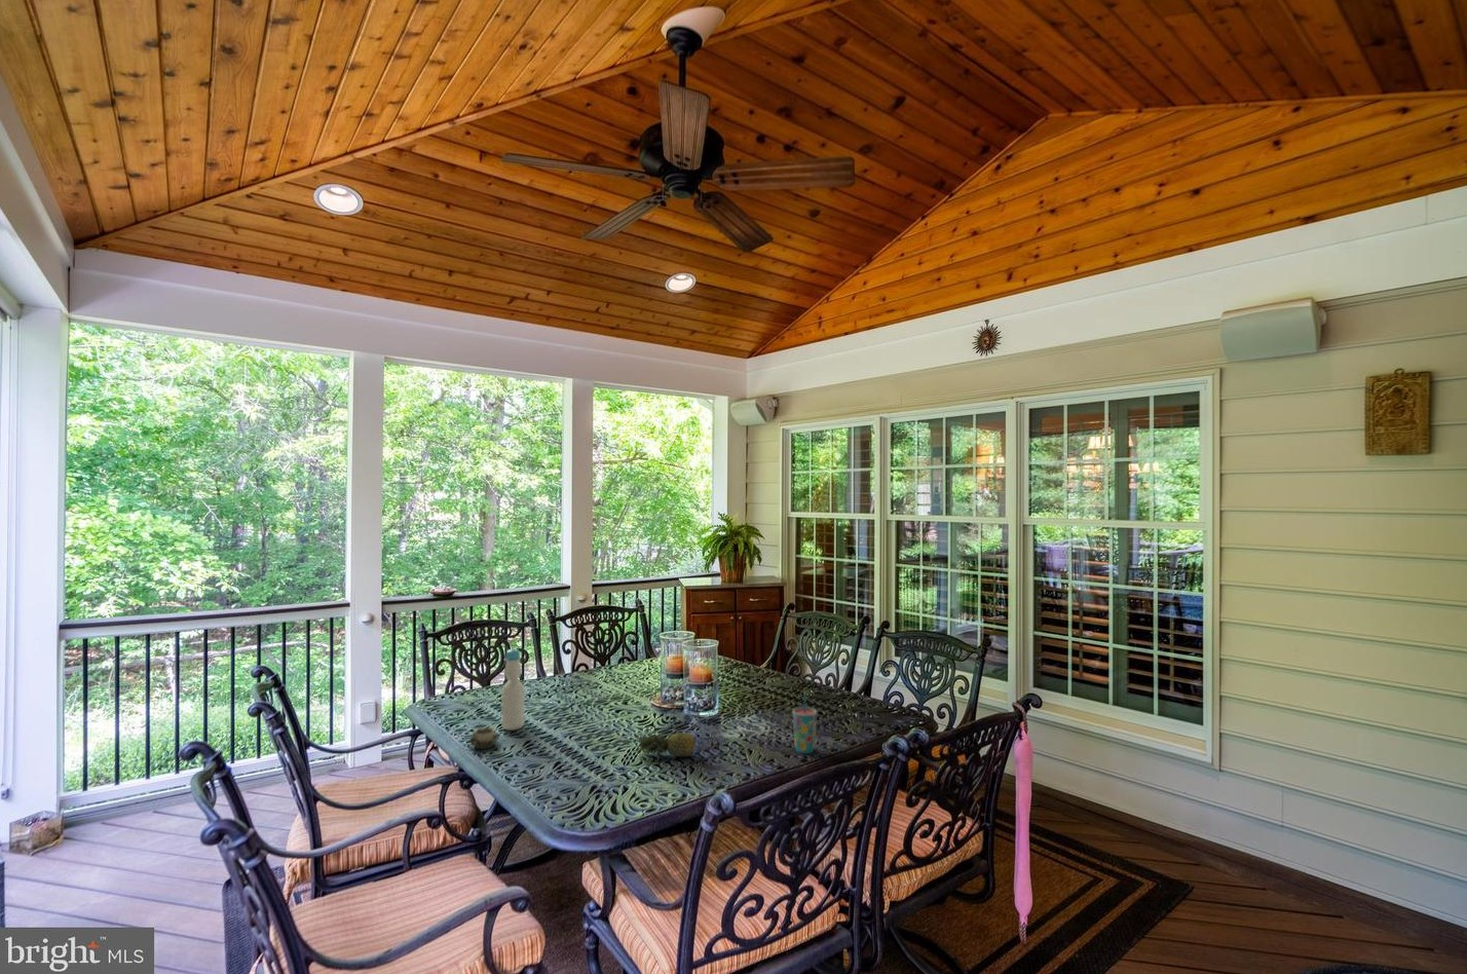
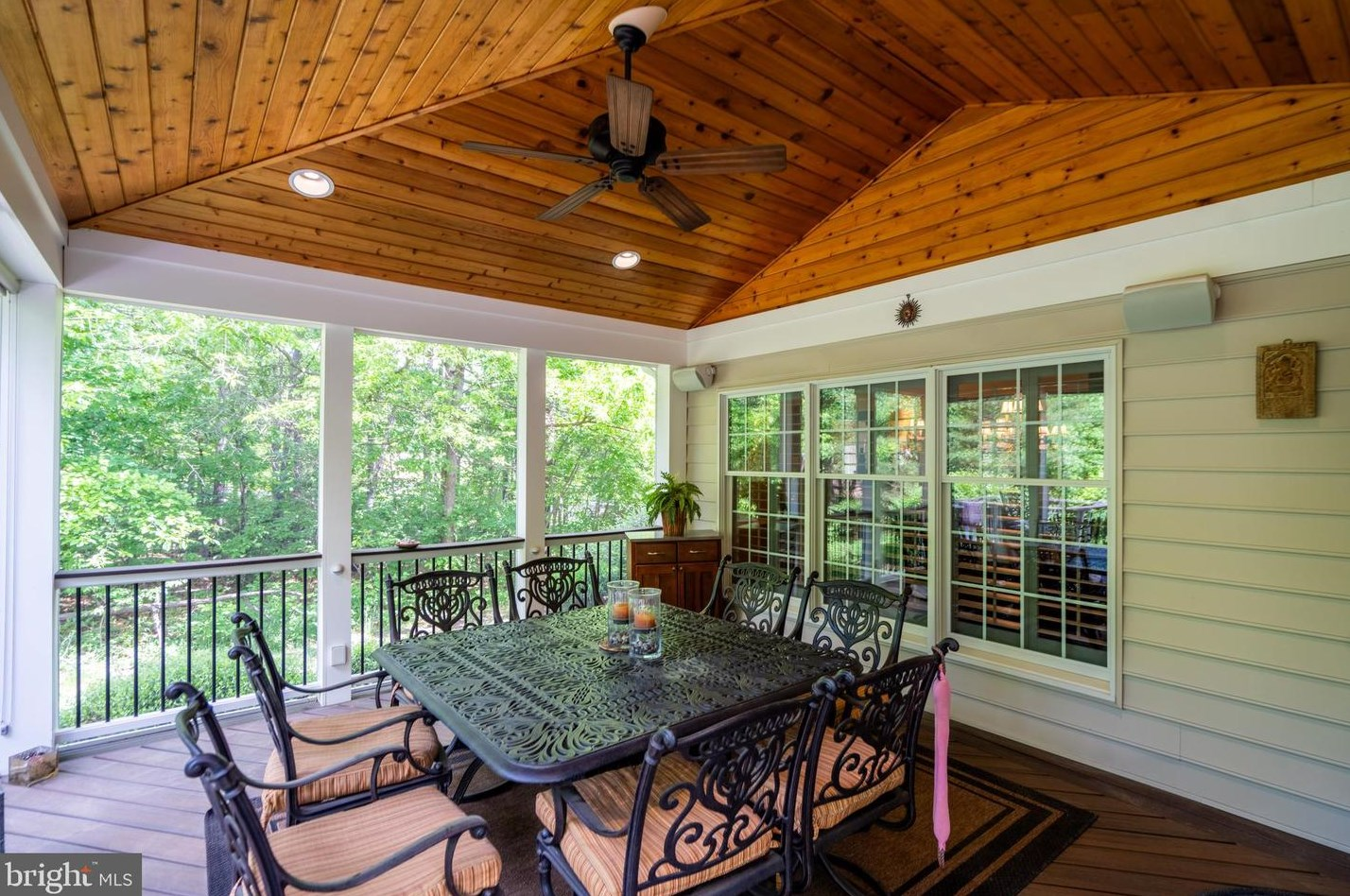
- cup [468,726,500,750]
- bottle [501,647,525,732]
- fruit [634,732,695,759]
- cup [792,690,818,754]
